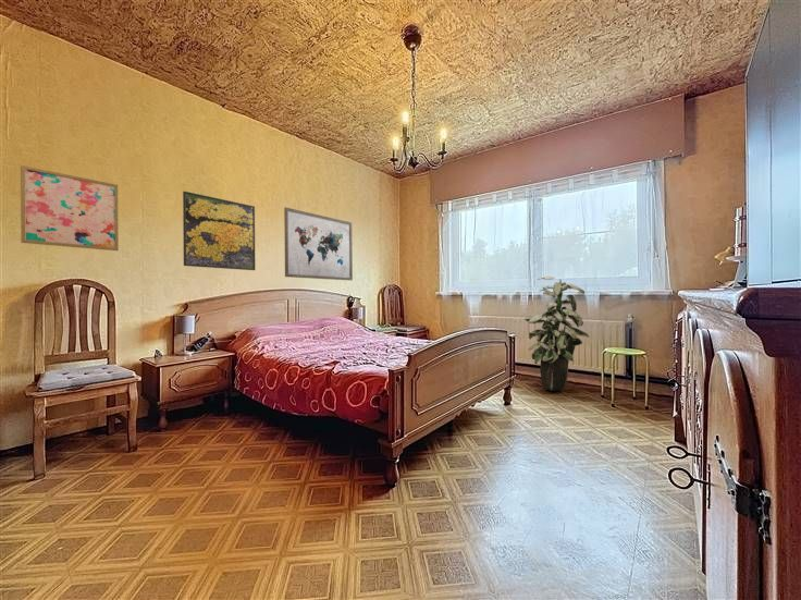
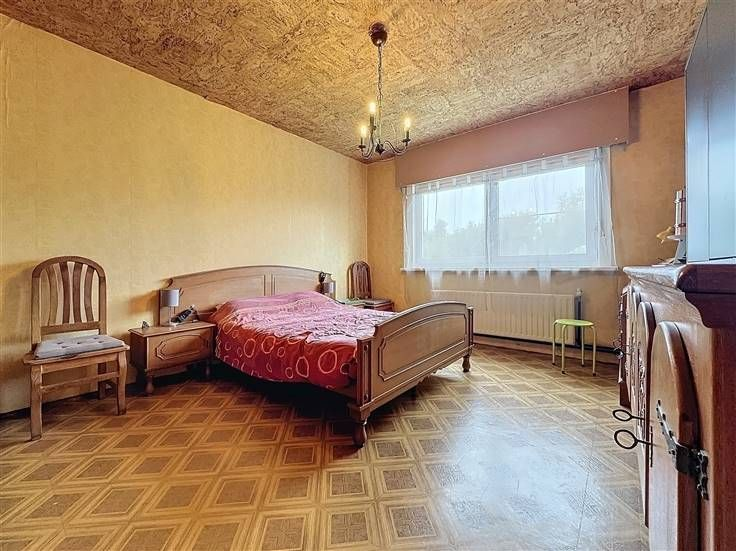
- wall art [20,164,120,252]
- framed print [182,191,256,271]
- wall art [283,206,354,281]
- indoor plant [523,275,590,392]
